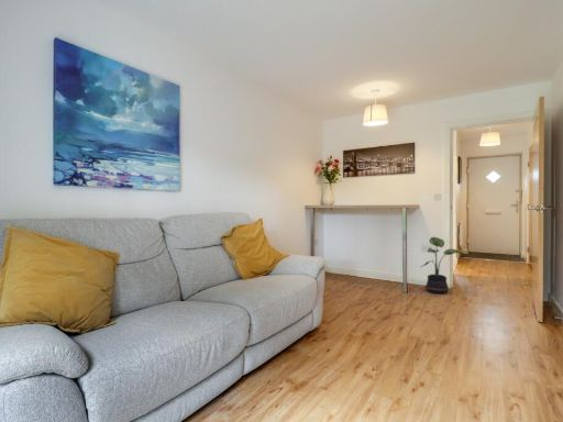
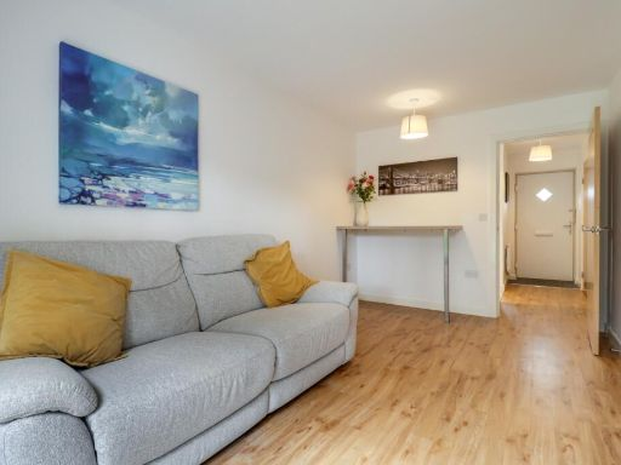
- potted plant [420,236,465,295]
